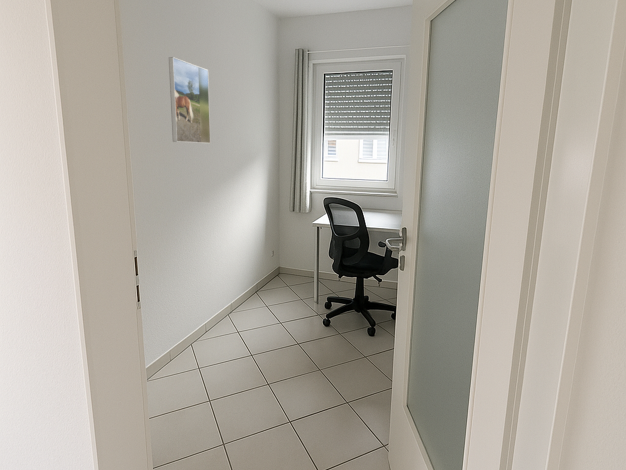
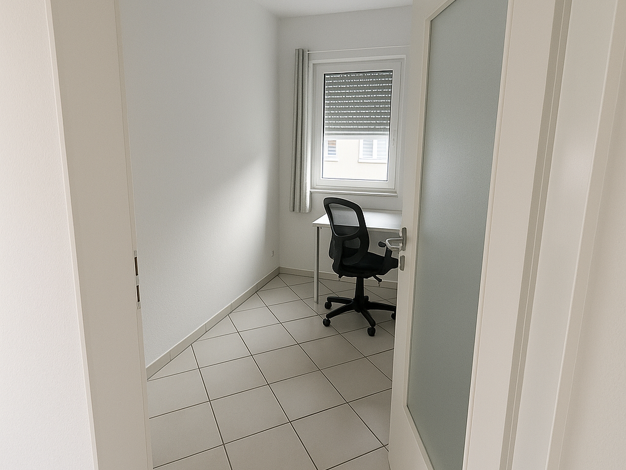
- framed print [168,56,211,144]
